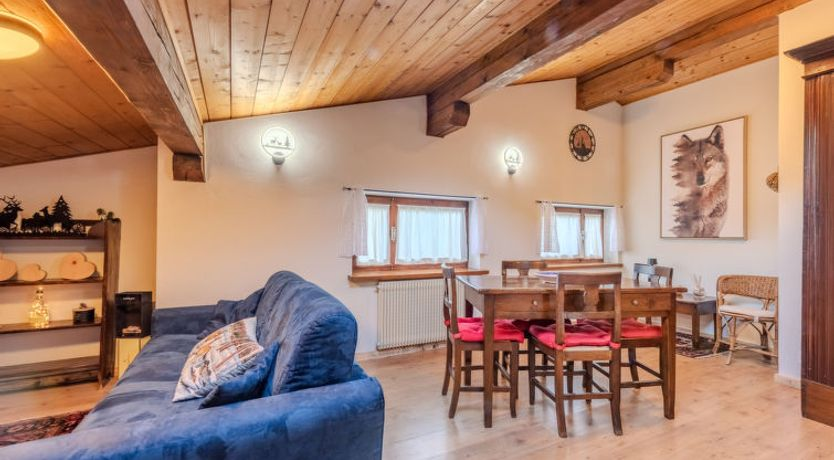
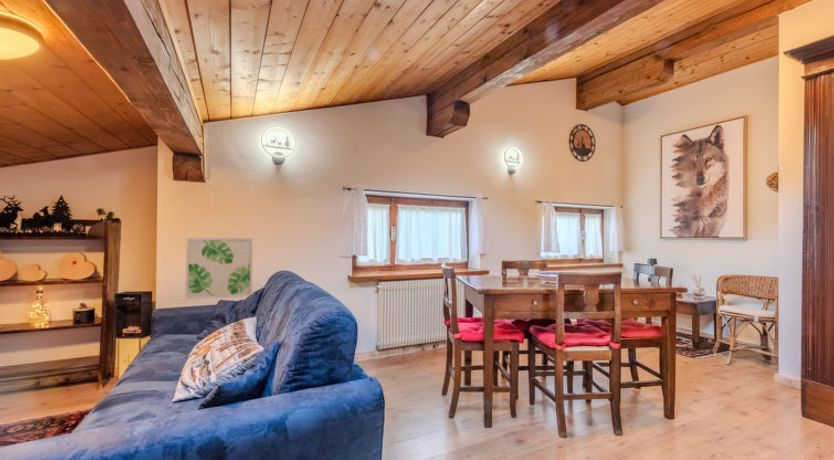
+ wall art [184,237,254,301]
